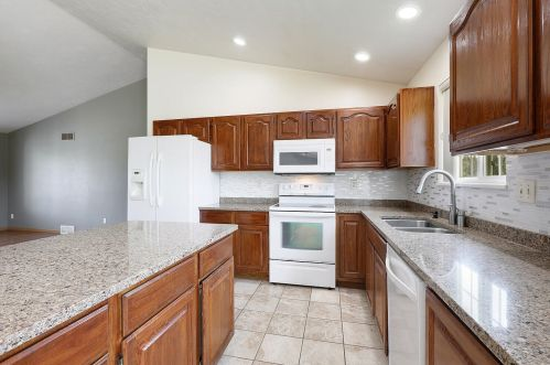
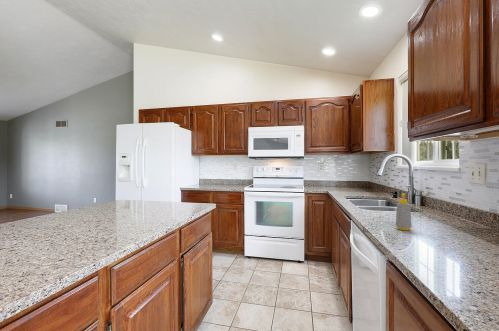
+ soap bottle [395,193,413,231]
